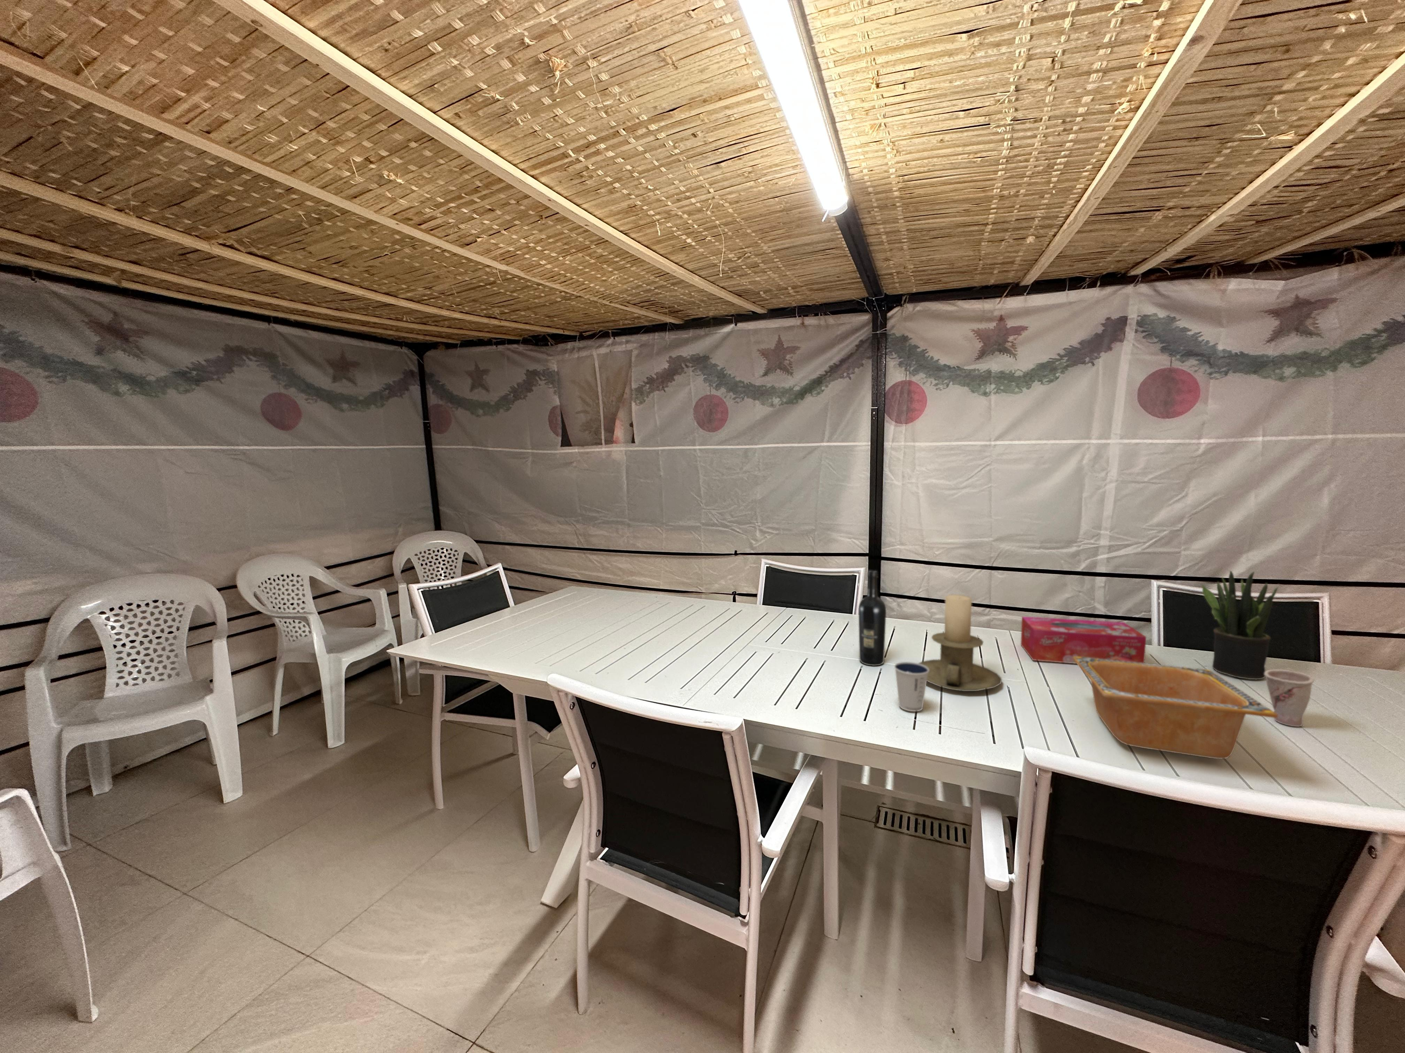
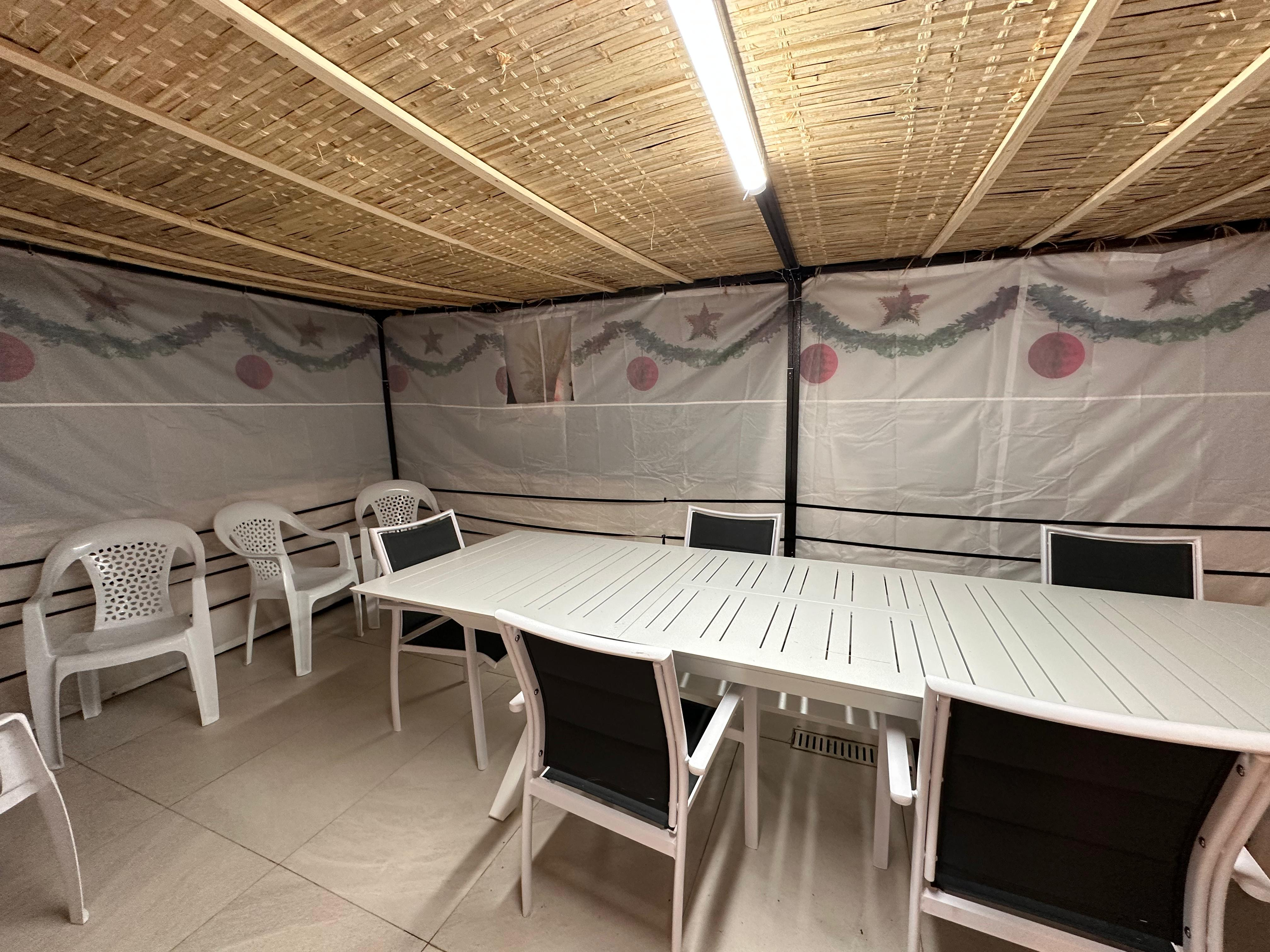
- tissue box [1020,616,1147,664]
- candle holder [918,594,1002,691]
- cup [1264,669,1315,727]
- wine bottle [857,570,886,666]
- dixie cup [894,661,929,711]
- potted plant [1201,571,1280,680]
- fruit [1110,651,1135,663]
- serving bowl [1073,656,1278,759]
